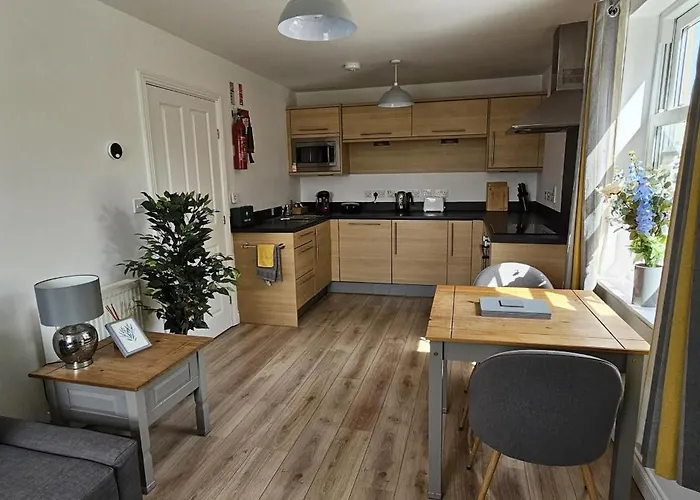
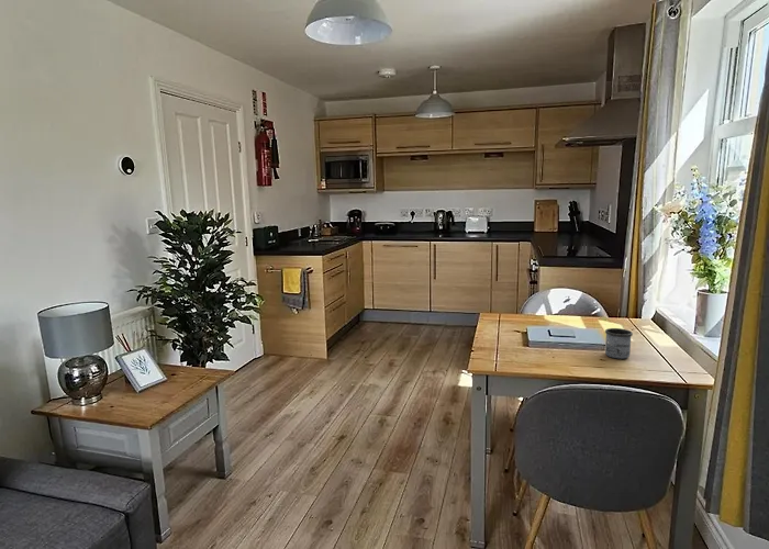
+ mug [604,327,634,360]
